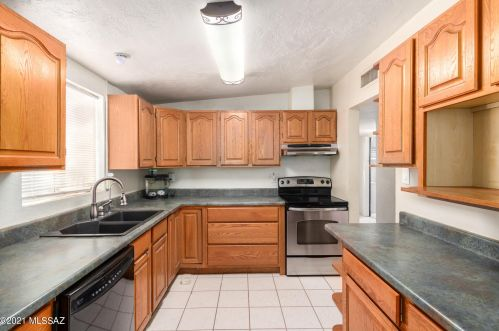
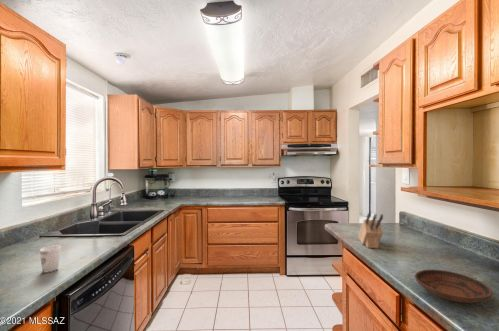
+ bowl [414,269,493,304]
+ knife block [357,212,384,249]
+ cup [39,245,62,274]
